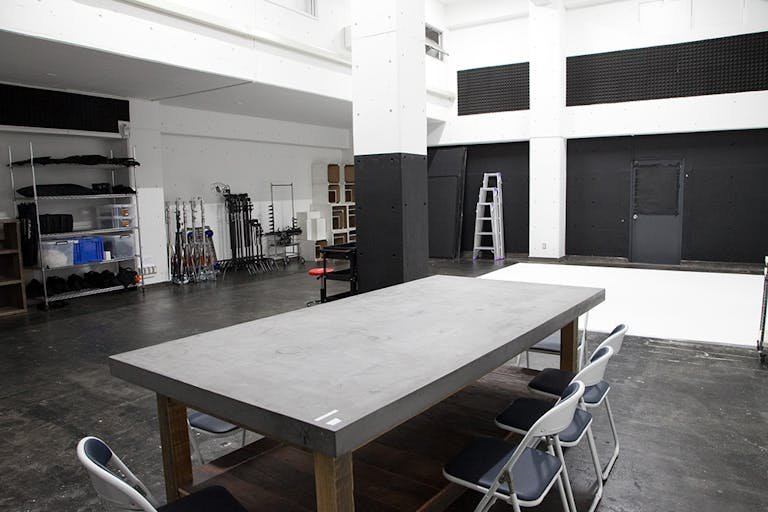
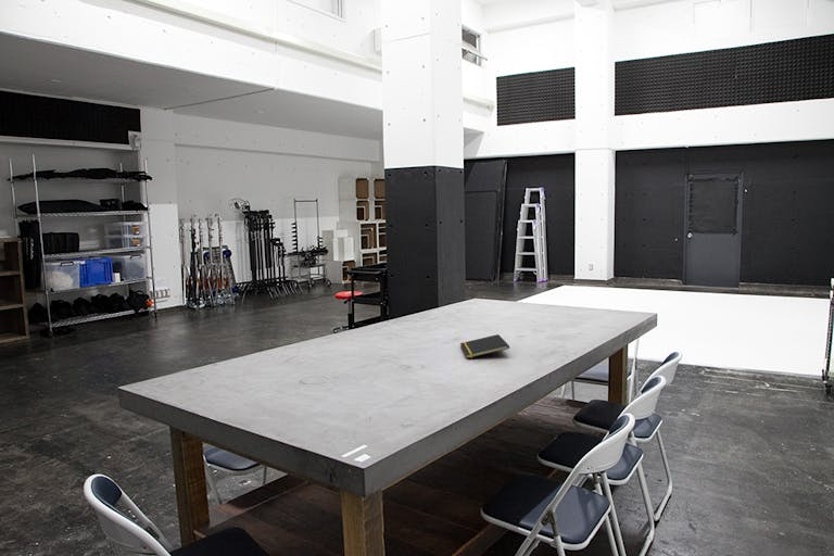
+ notepad [459,333,510,359]
